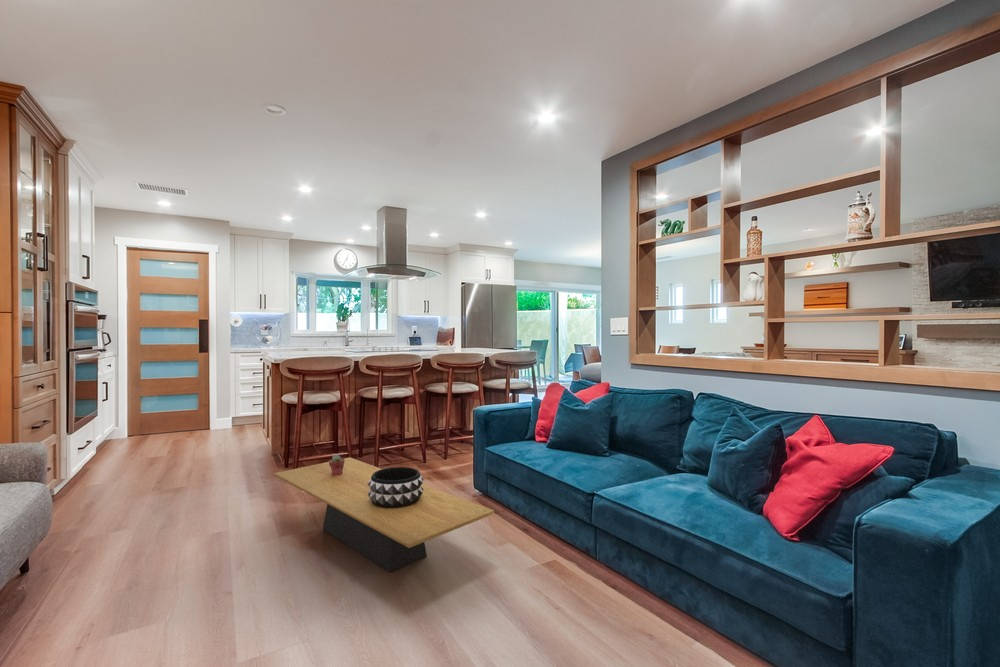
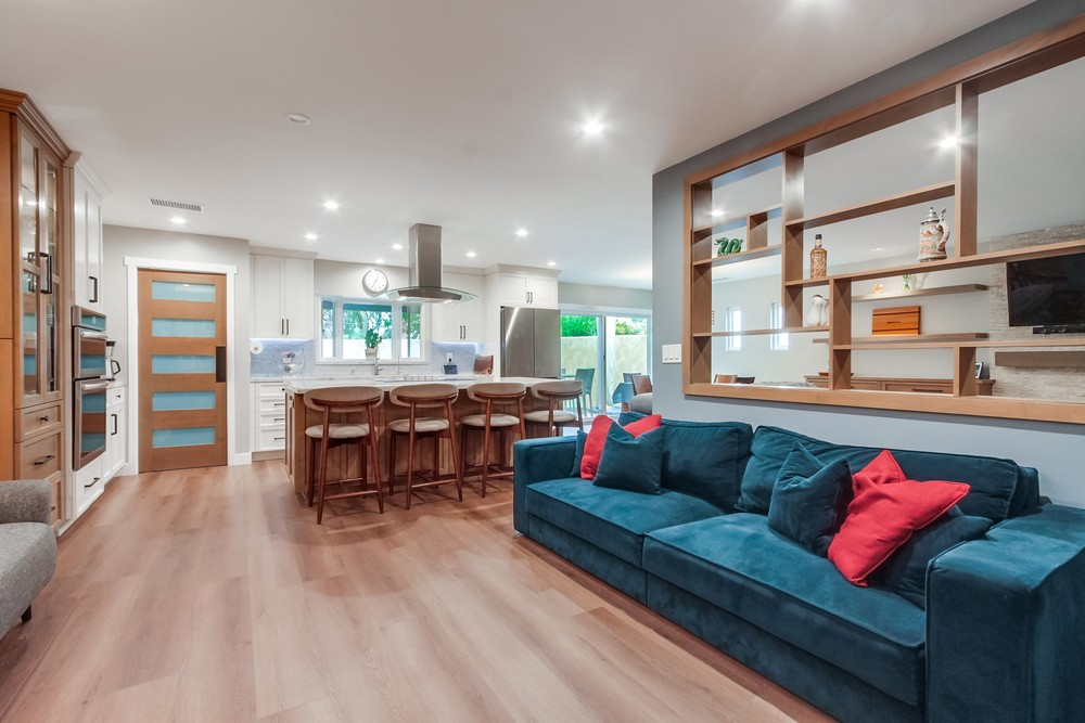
- potted succulent [328,454,345,475]
- coffee table [273,457,495,573]
- decorative bowl [368,466,425,508]
